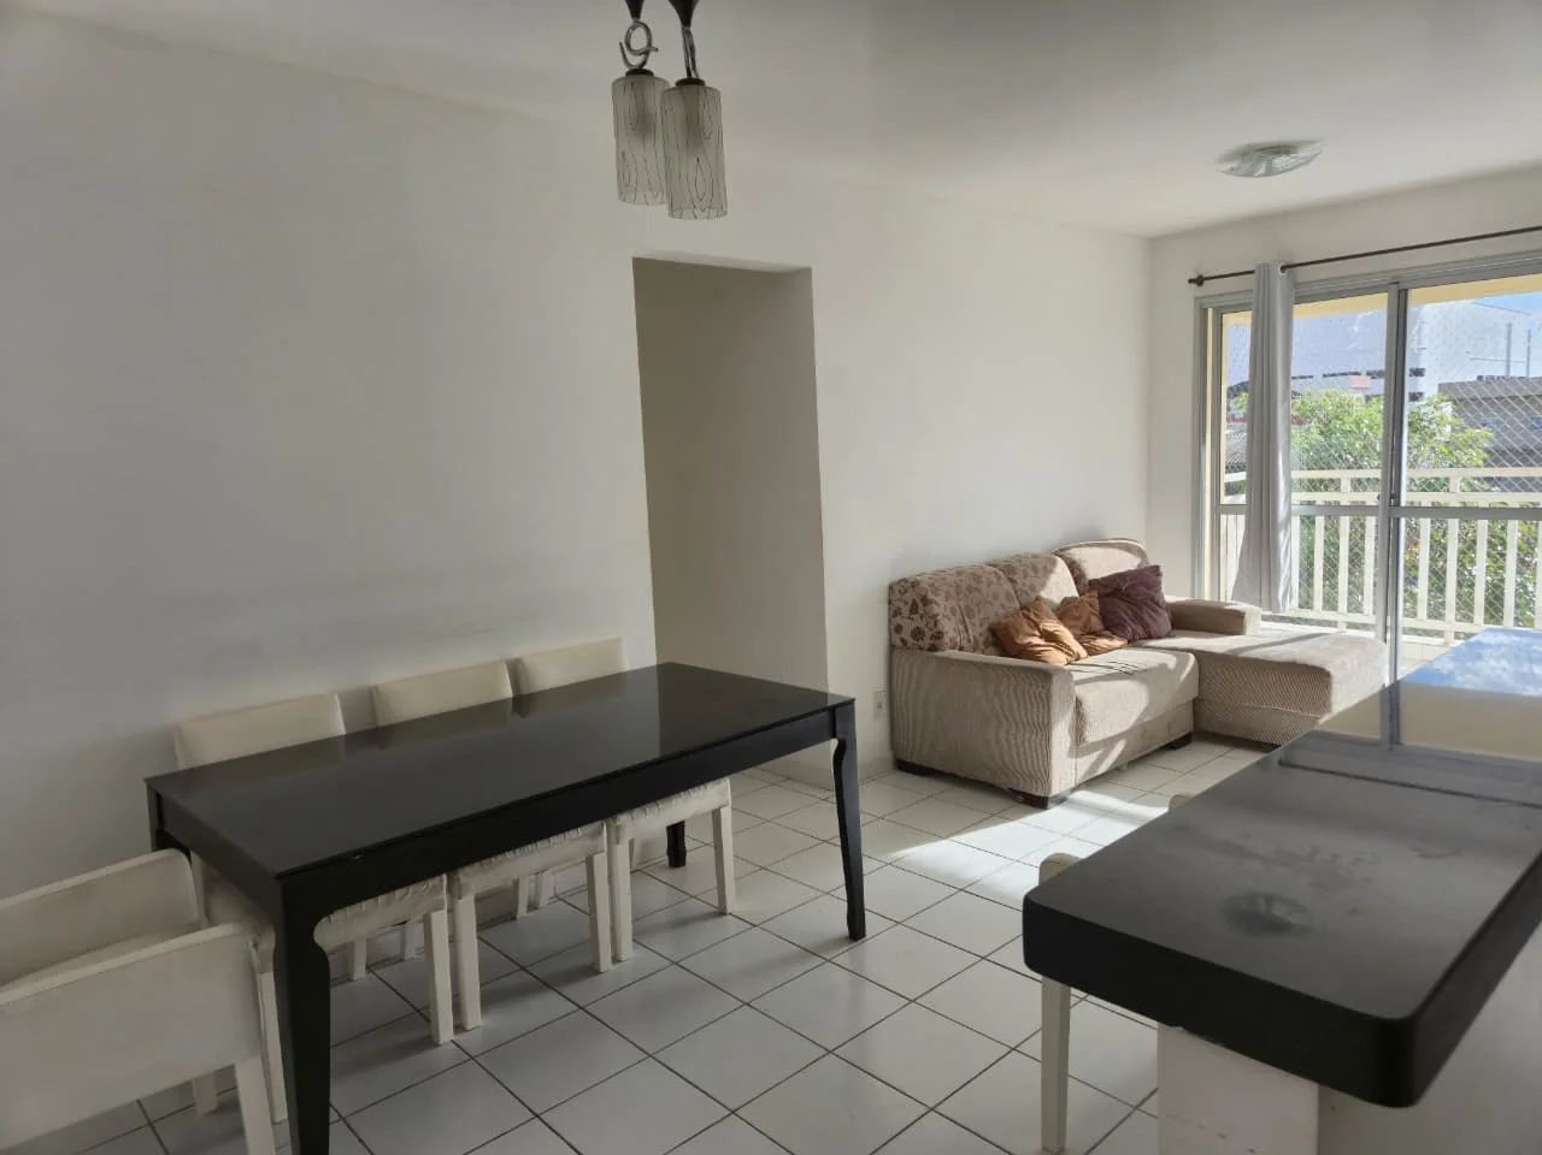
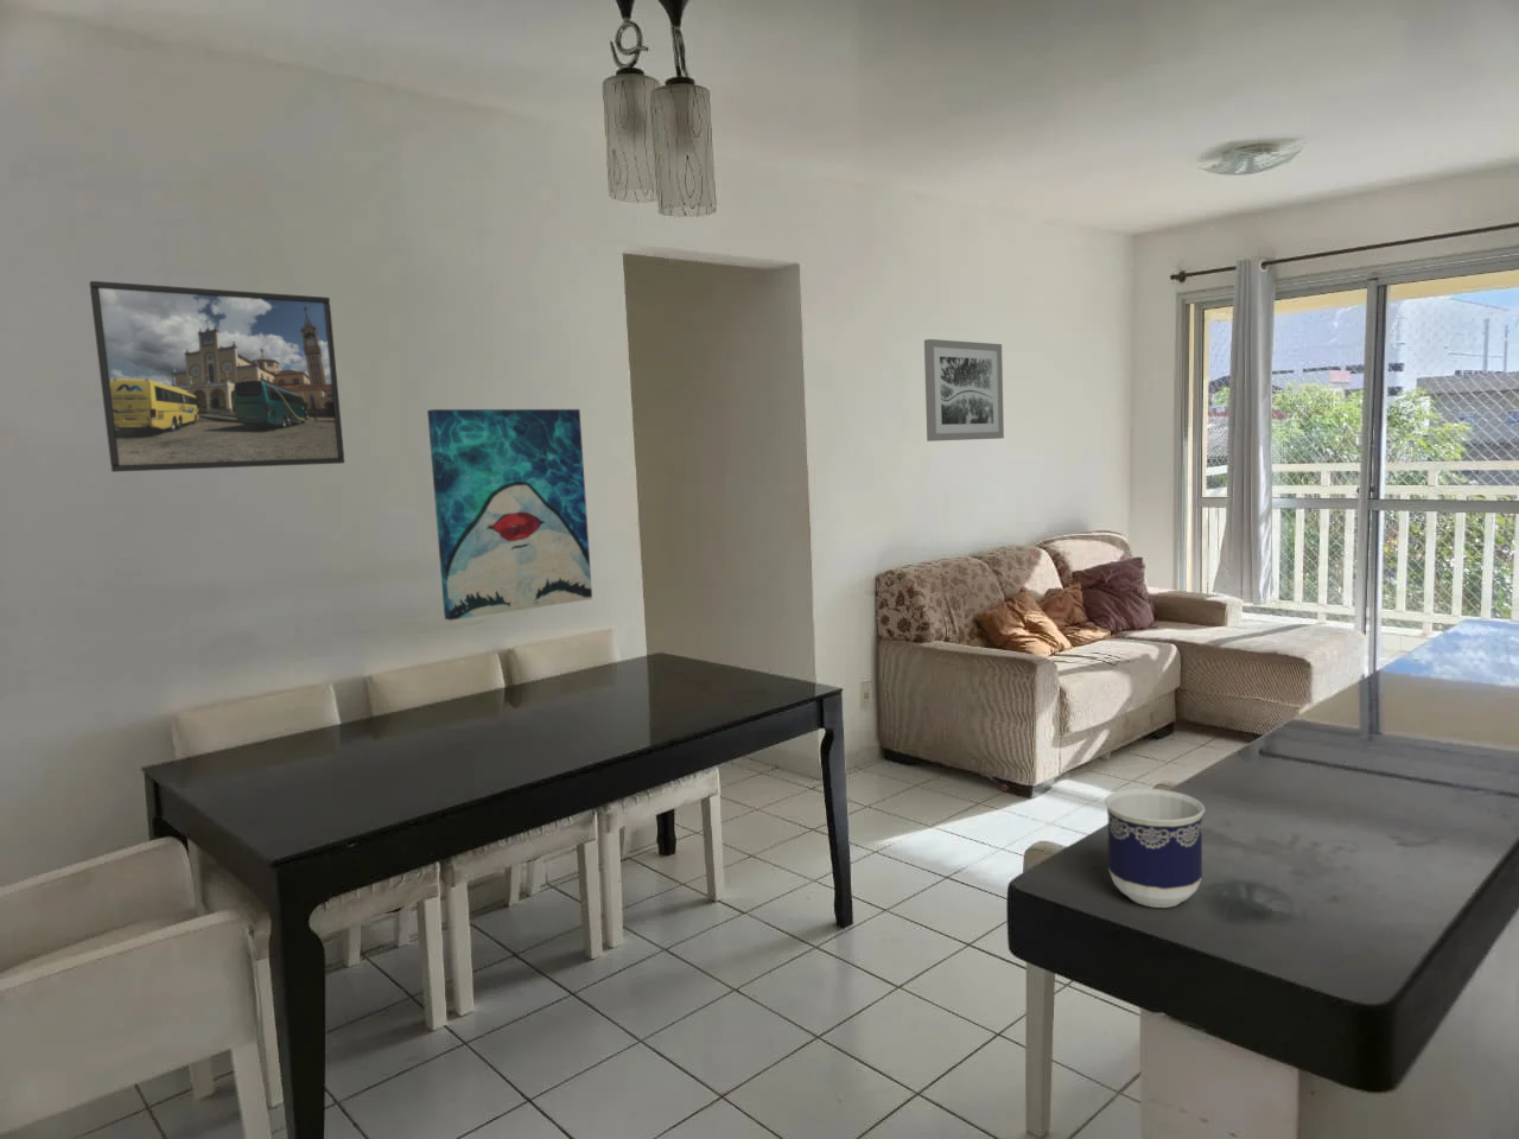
+ cup [1104,787,1206,909]
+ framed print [87,280,346,474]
+ wall art [426,408,593,622]
+ wall art [923,339,1005,443]
